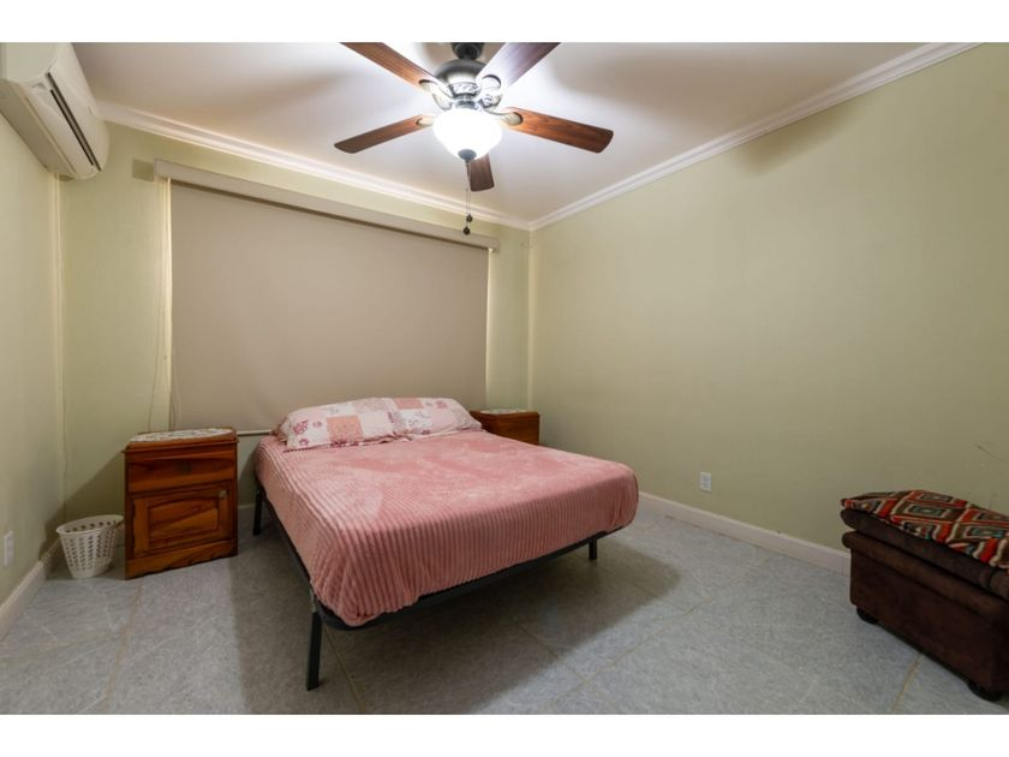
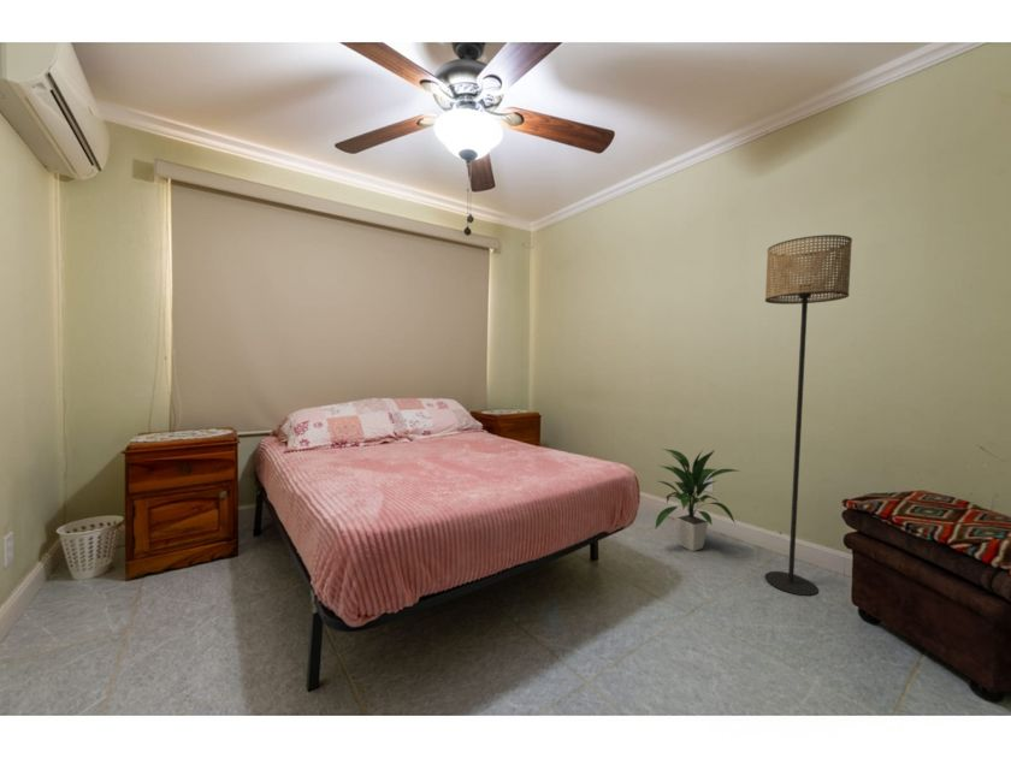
+ indoor plant [654,448,740,552]
+ floor lamp [764,233,853,597]
